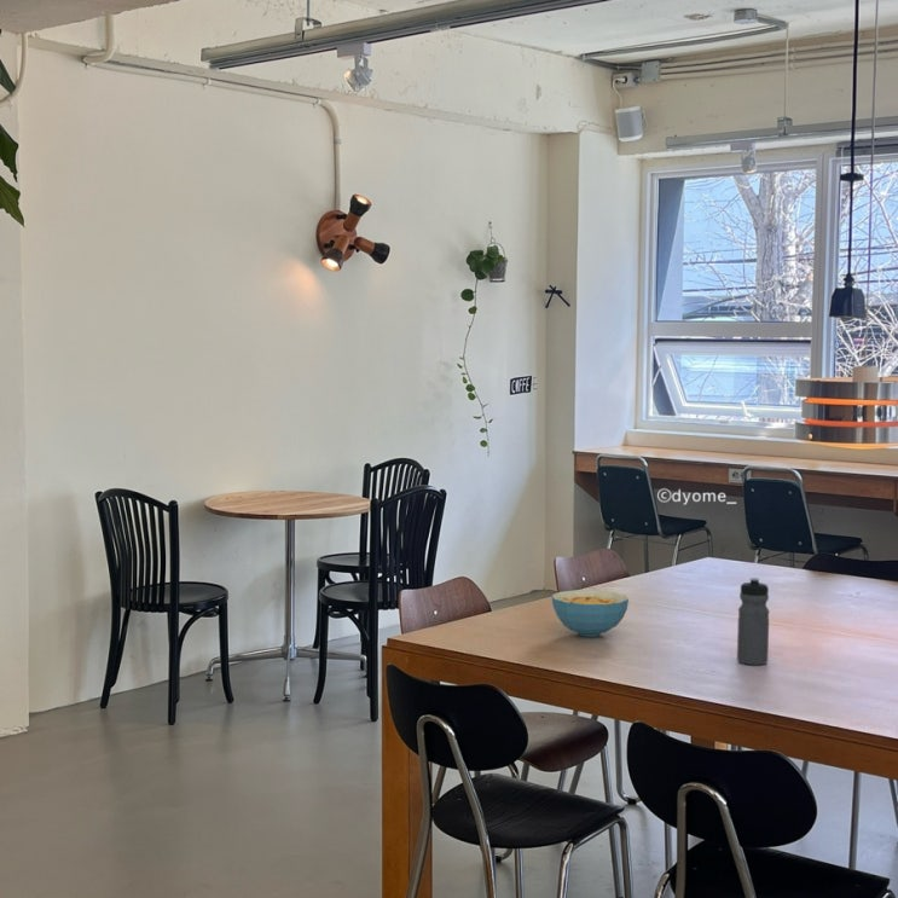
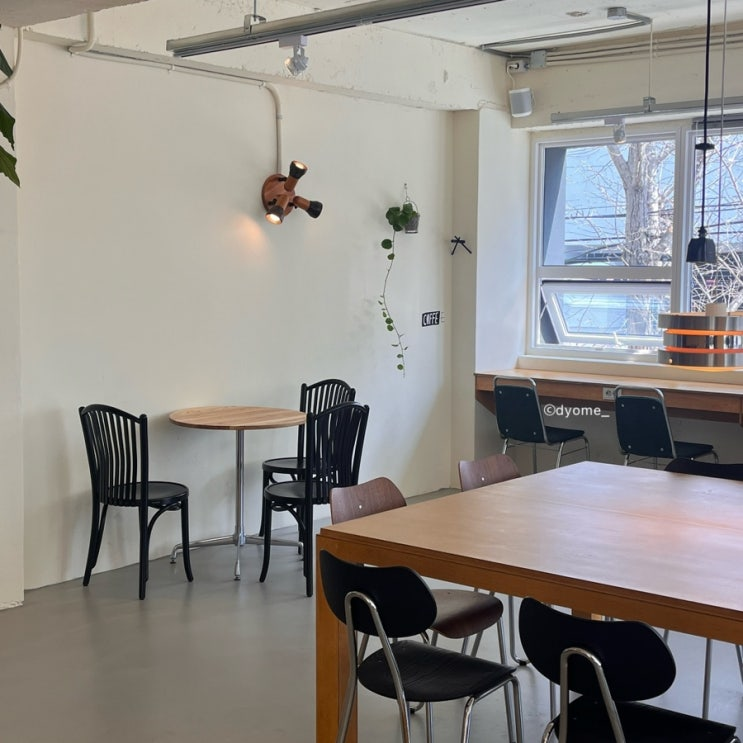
- water bottle [736,577,771,666]
- cereal bowl [550,589,630,638]
